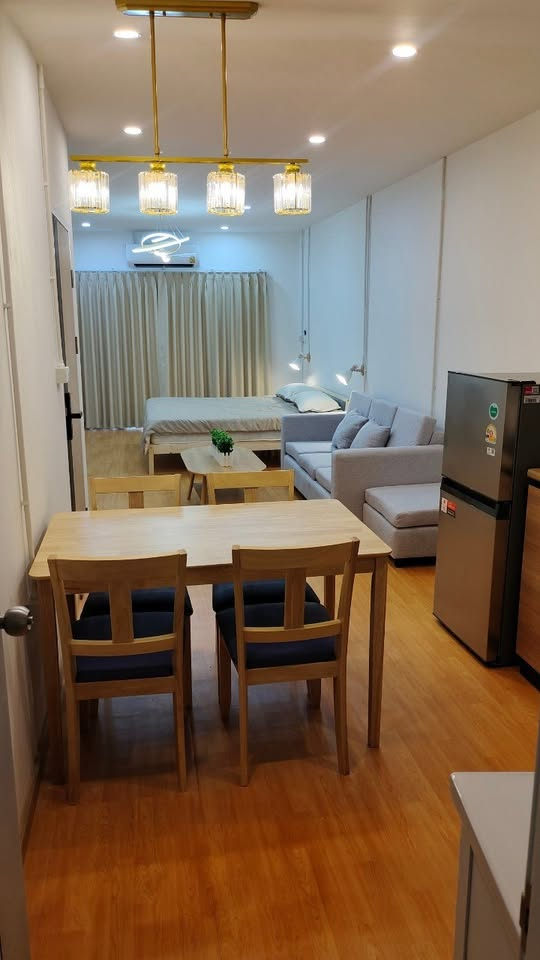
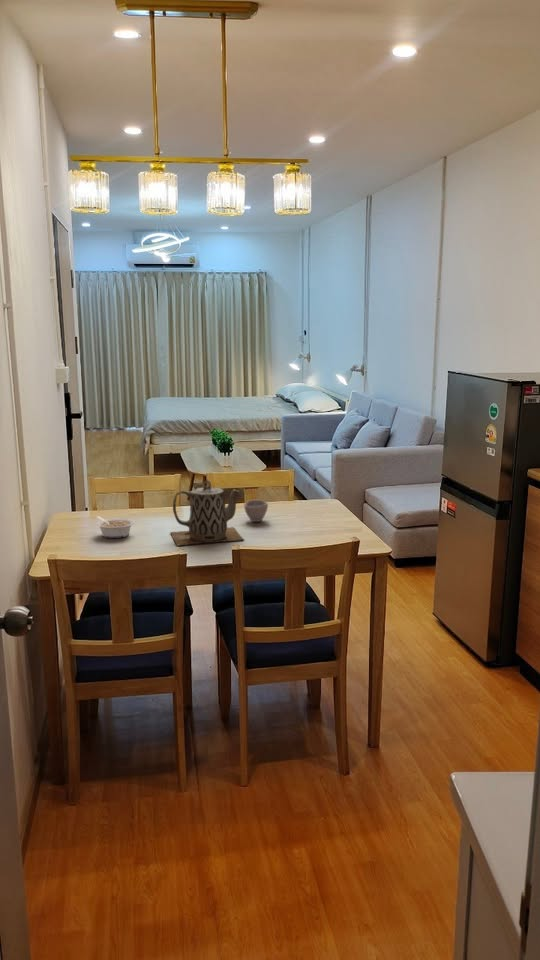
+ legume [96,515,135,539]
+ cup [243,498,269,523]
+ teapot [169,479,245,547]
